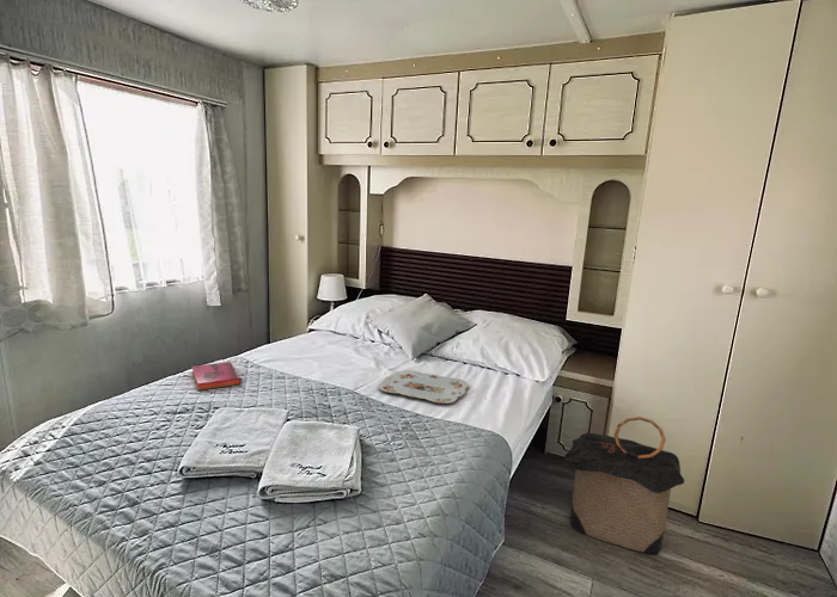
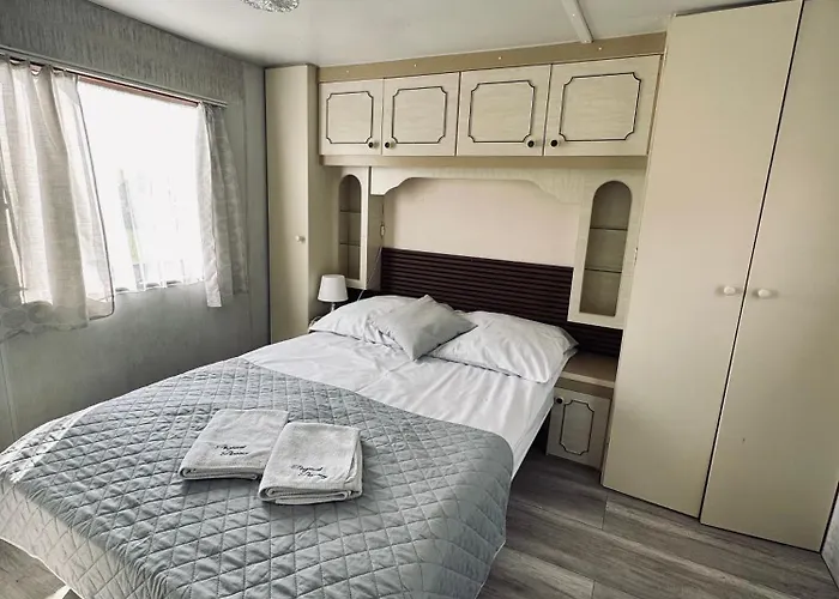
- serving tray [377,369,470,405]
- hardback book [190,361,243,392]
- laundry hamper [563,416,686,555]
